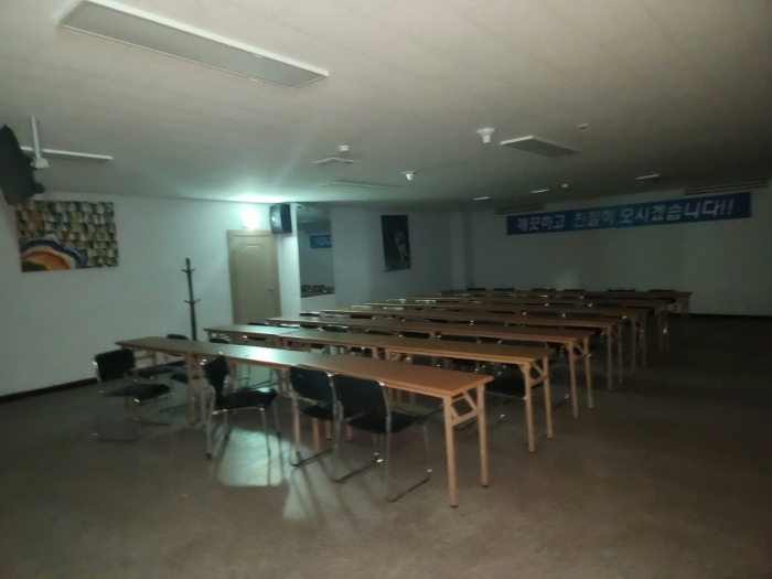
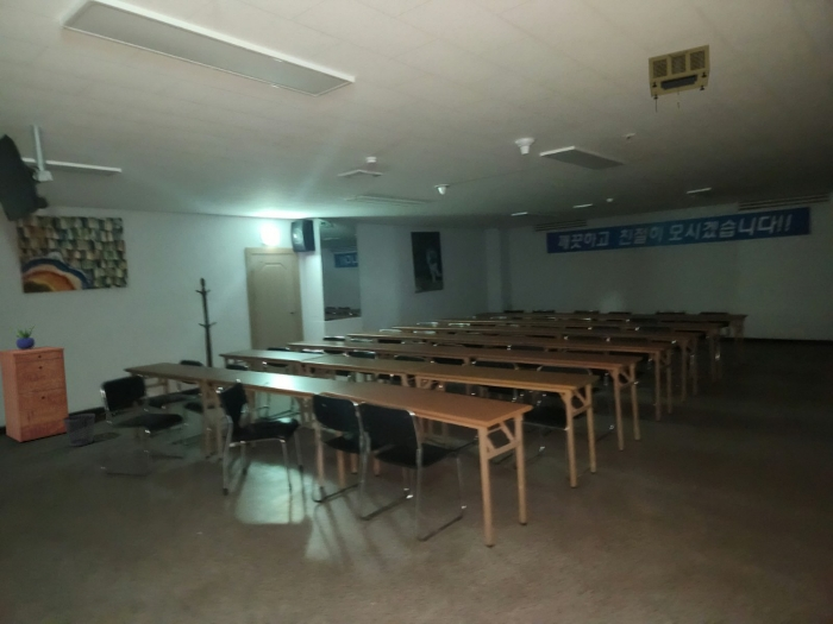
+ wastebasket [63,412,96,448]
+ projector [647,44,712,113]
+ filing cabinet [0,345,70,443]
+ potted plant [10,323,36,349]
